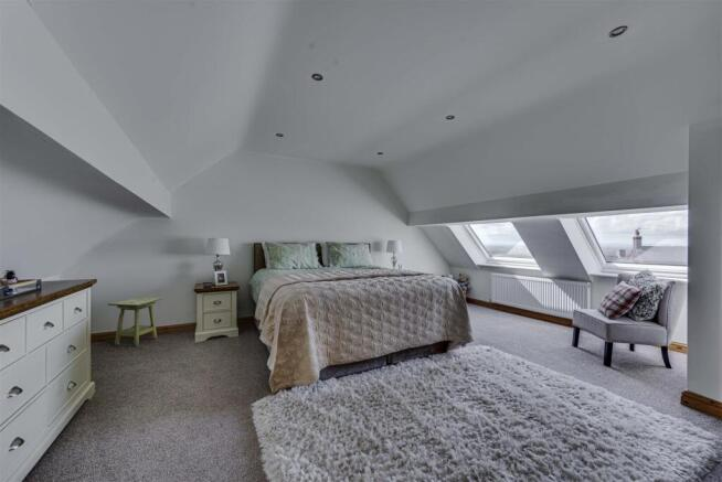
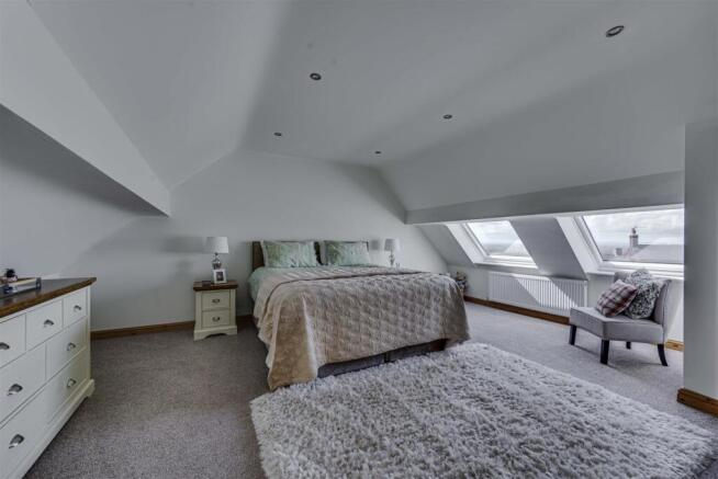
- side table [107,297,163,347]
